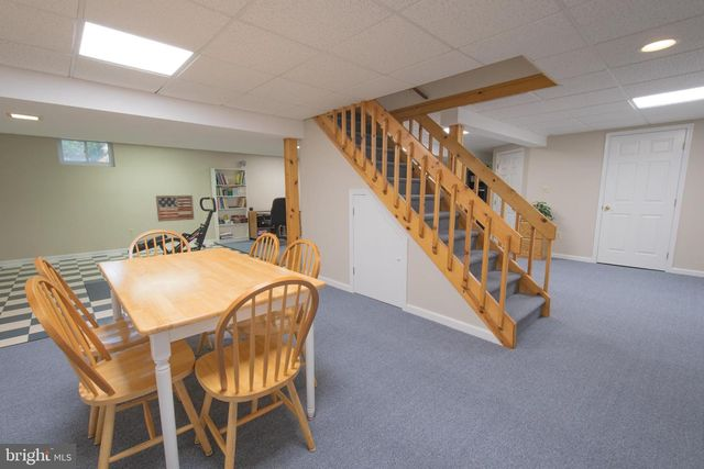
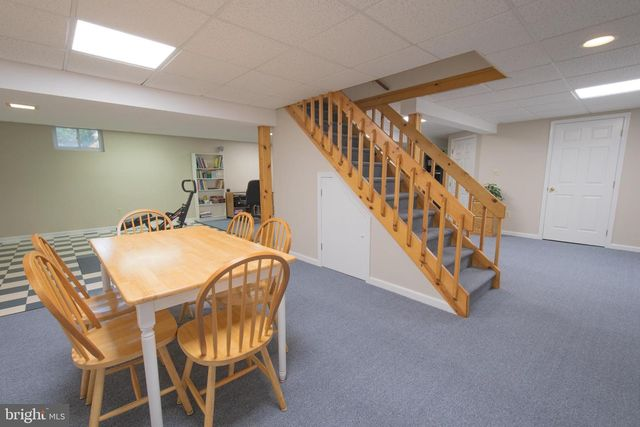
- wall art [155,194,195,223]
